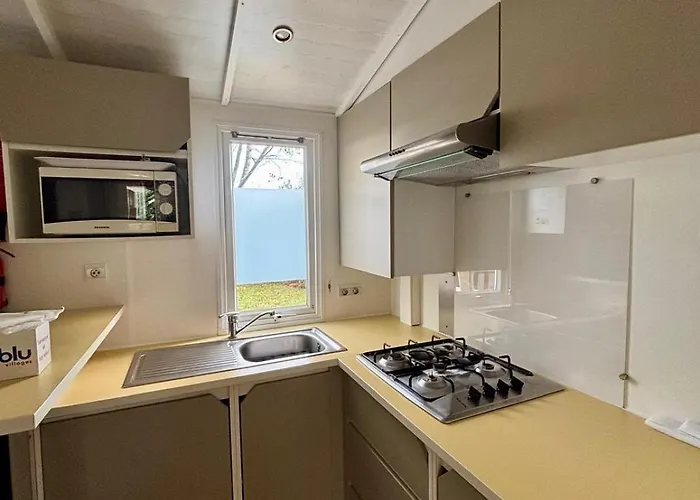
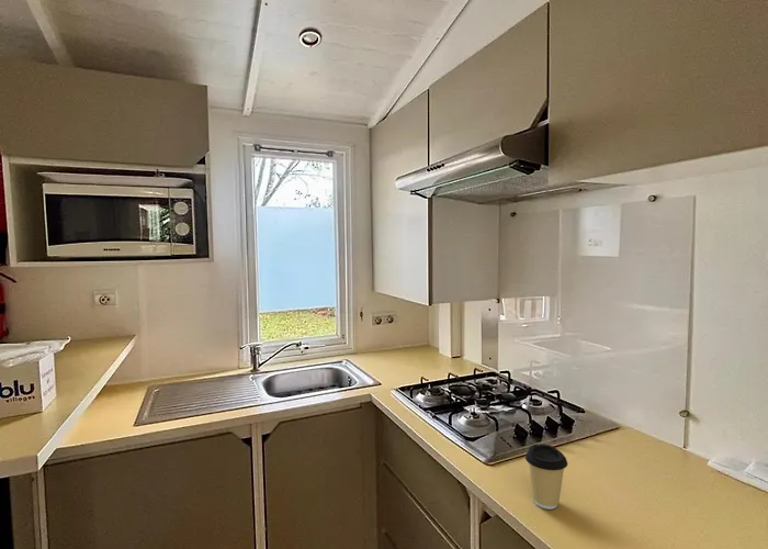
+ coffee cup [524,444,568,511]
